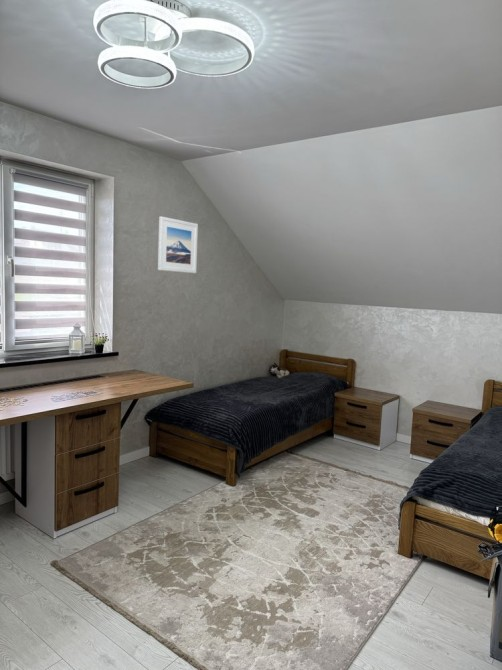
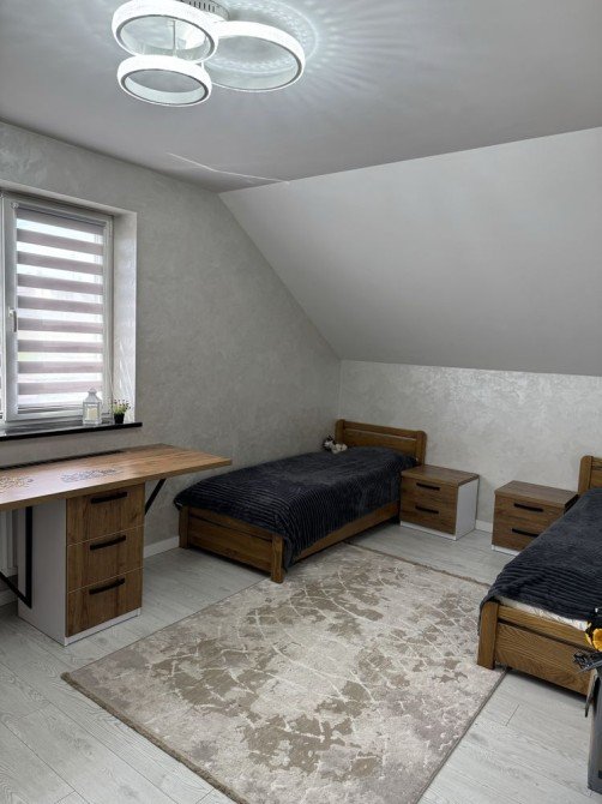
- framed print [157,215,199,274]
